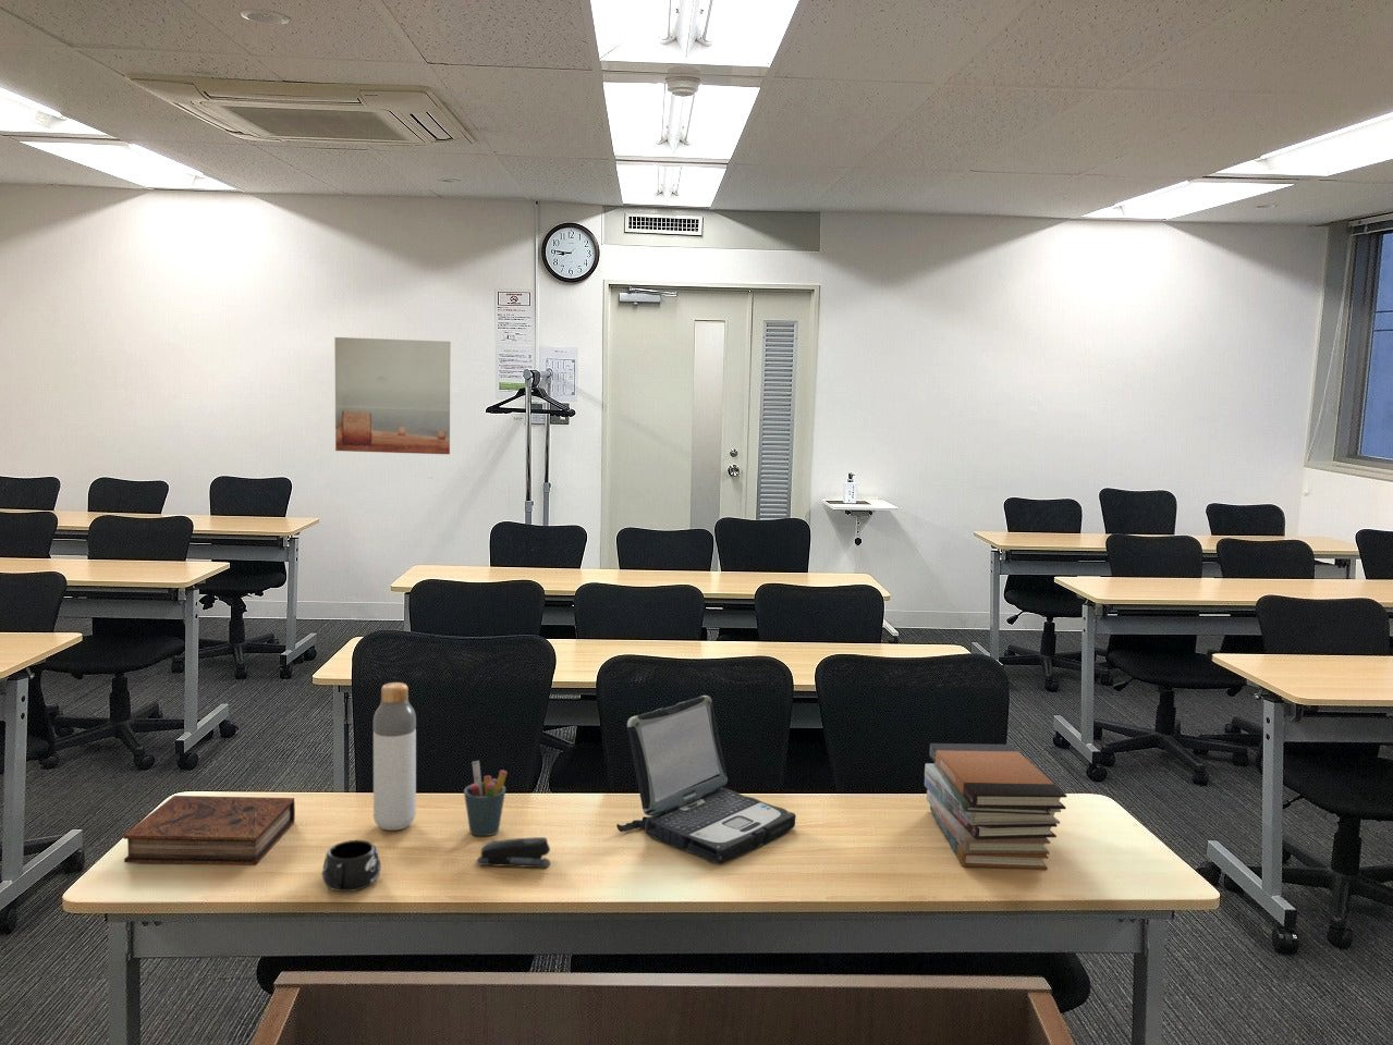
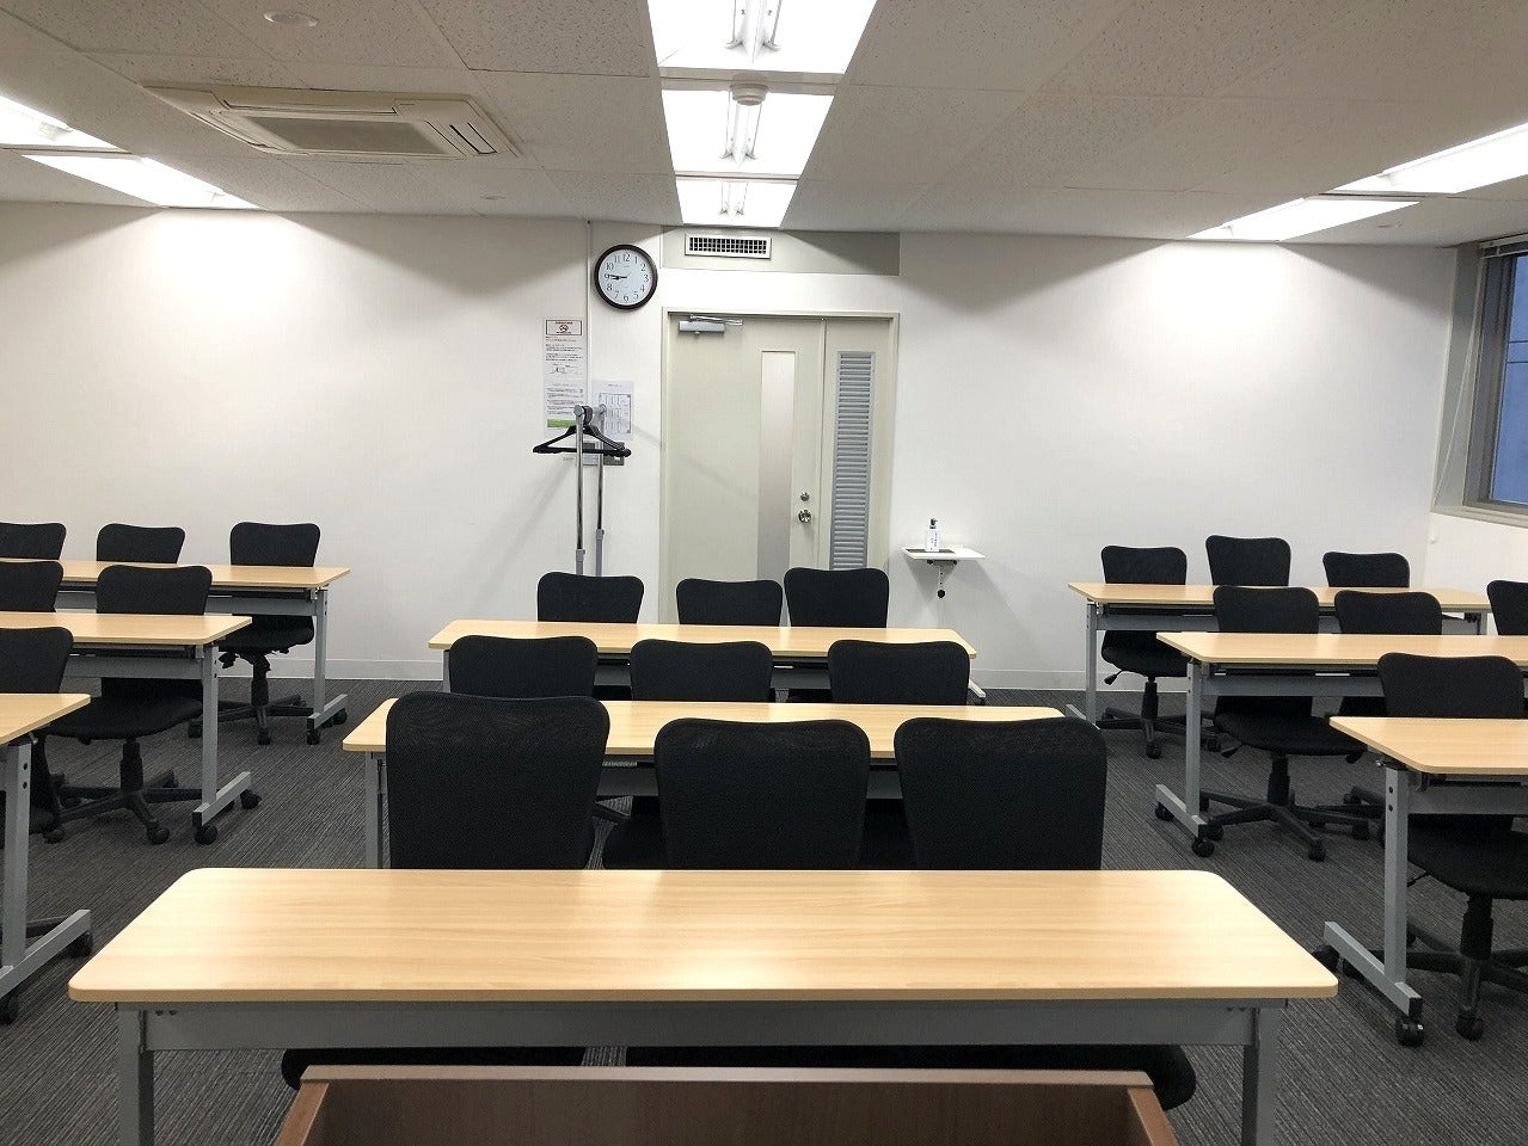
- stapler [476,836,551,868]
- mug [322,840,382,892]
- wall art [334,336,452,456]
- book [122,795,296,865]
- book stack [923,742,1067,869]
- bottle [372,682,417,832]
- pen holder [463,760,507,838]
- laptop [616,695,797,864]
